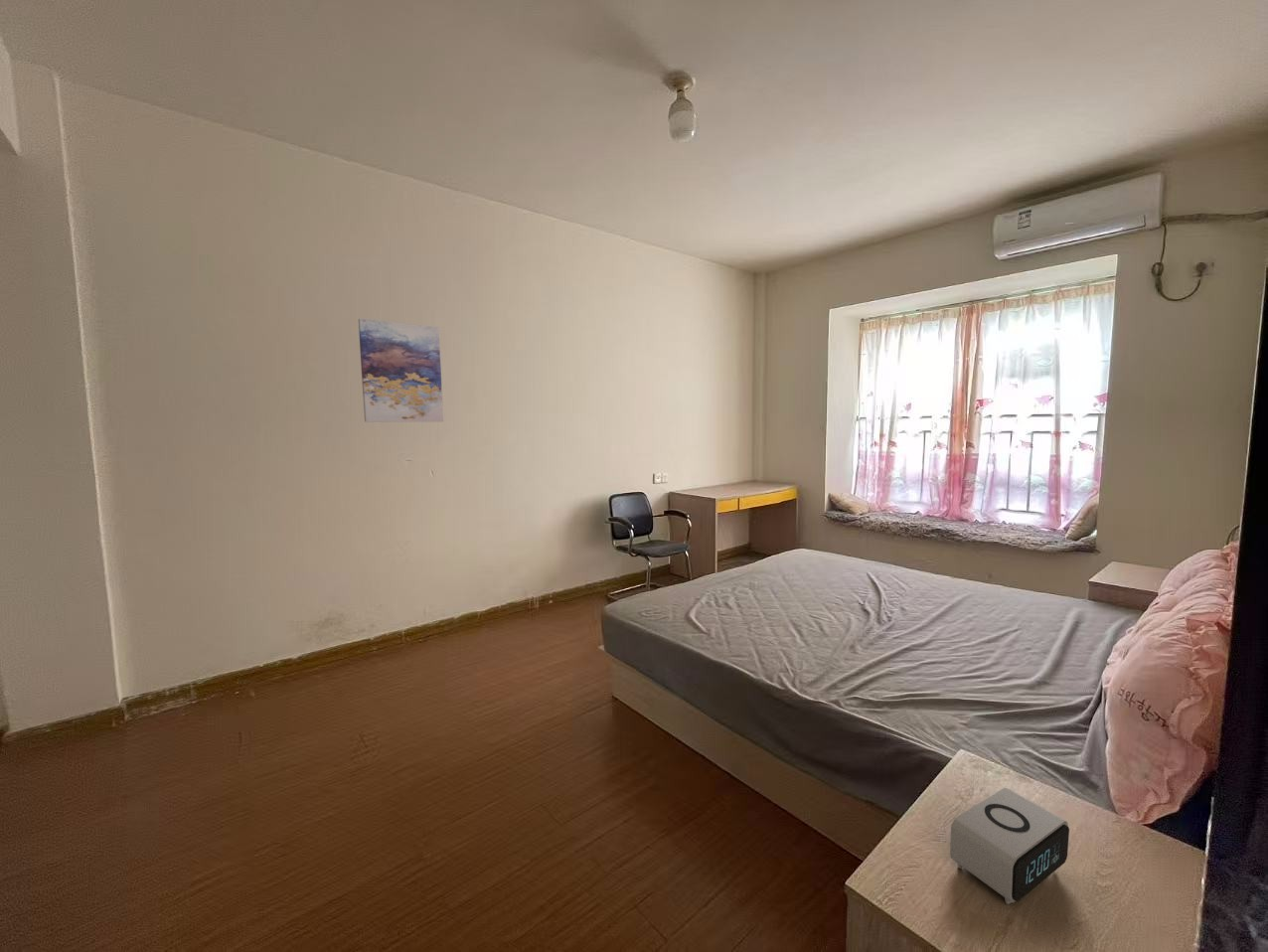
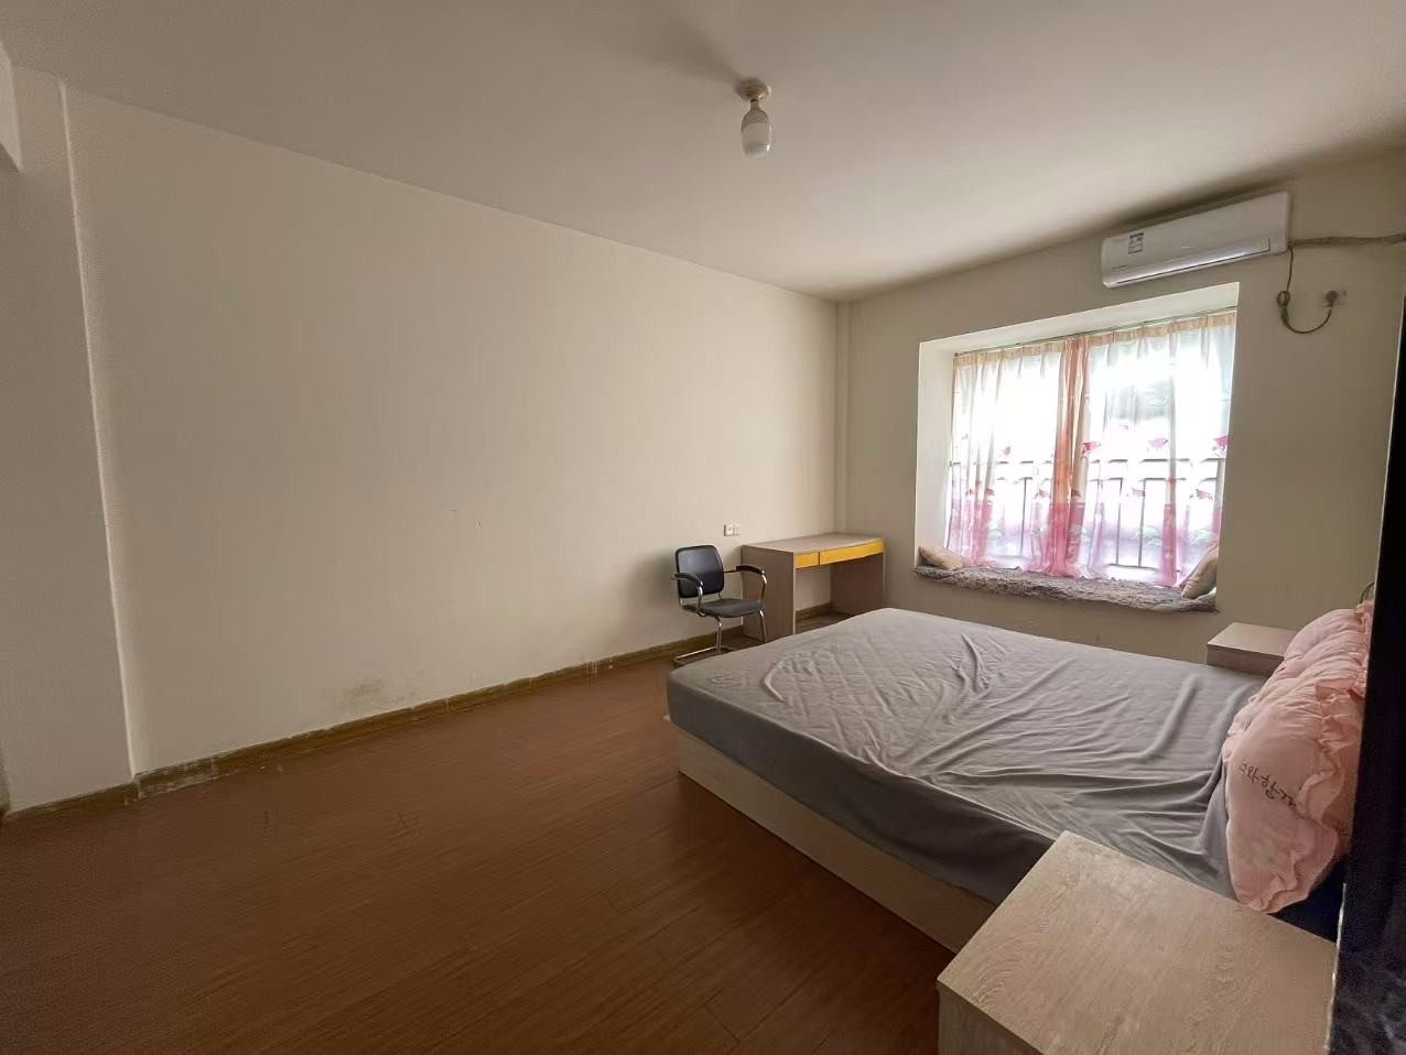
- alarm clock [949,787,1070,905]
- wall art [358,318,444,423]
